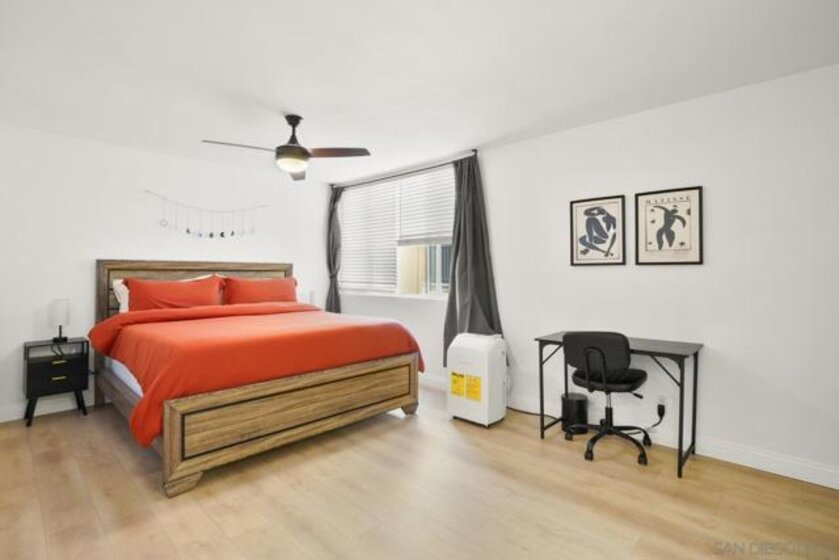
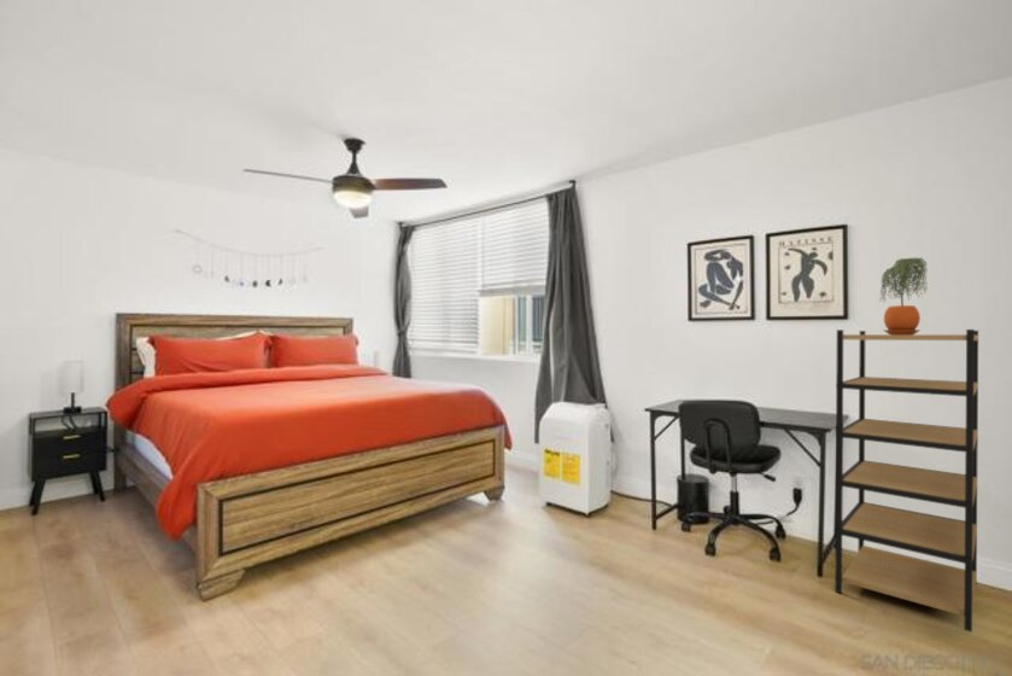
+ potted plant [878,256,929,334]
+ shelving unit [833,328,979,633]
